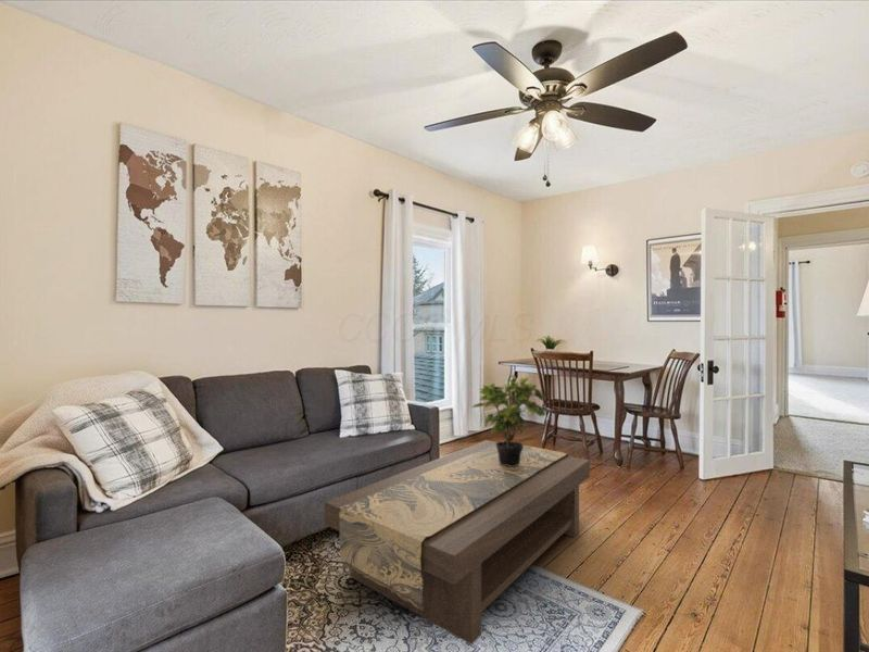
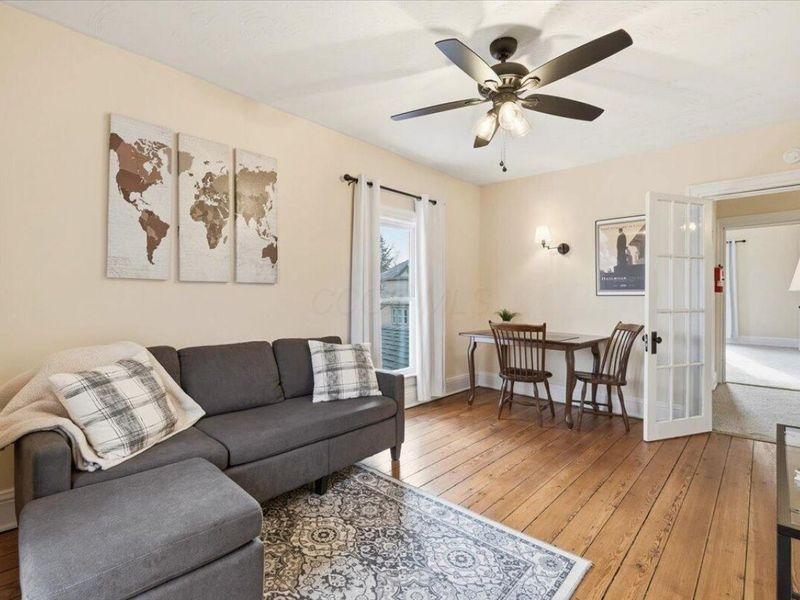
- coffee table [324,439,591,645]
- potted plant [470,373,547,466]
